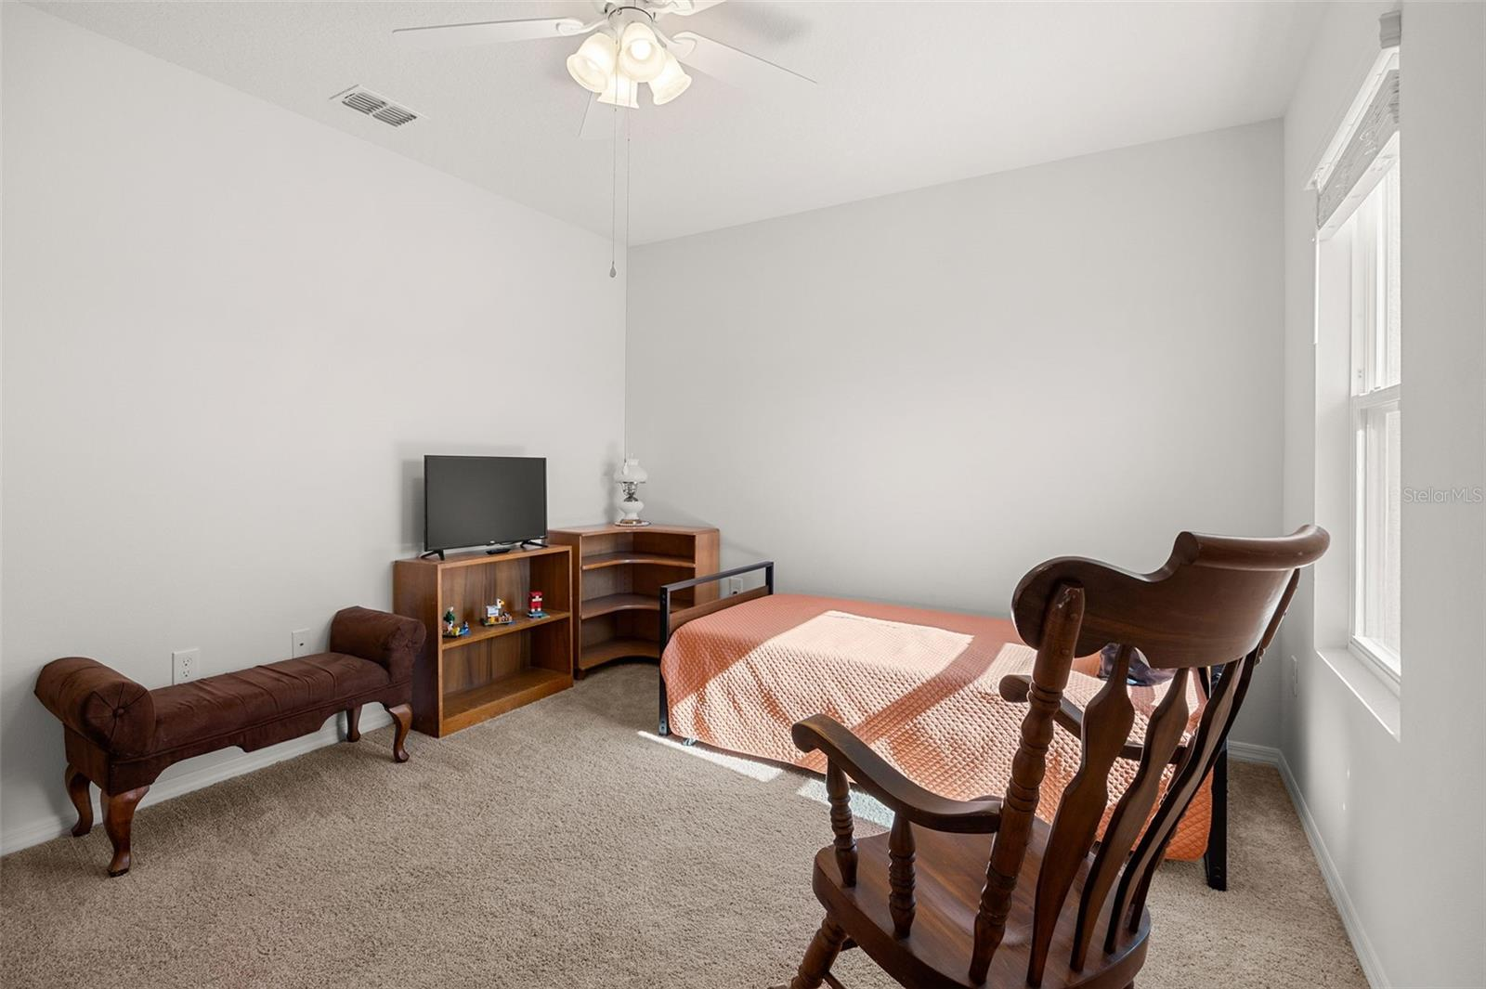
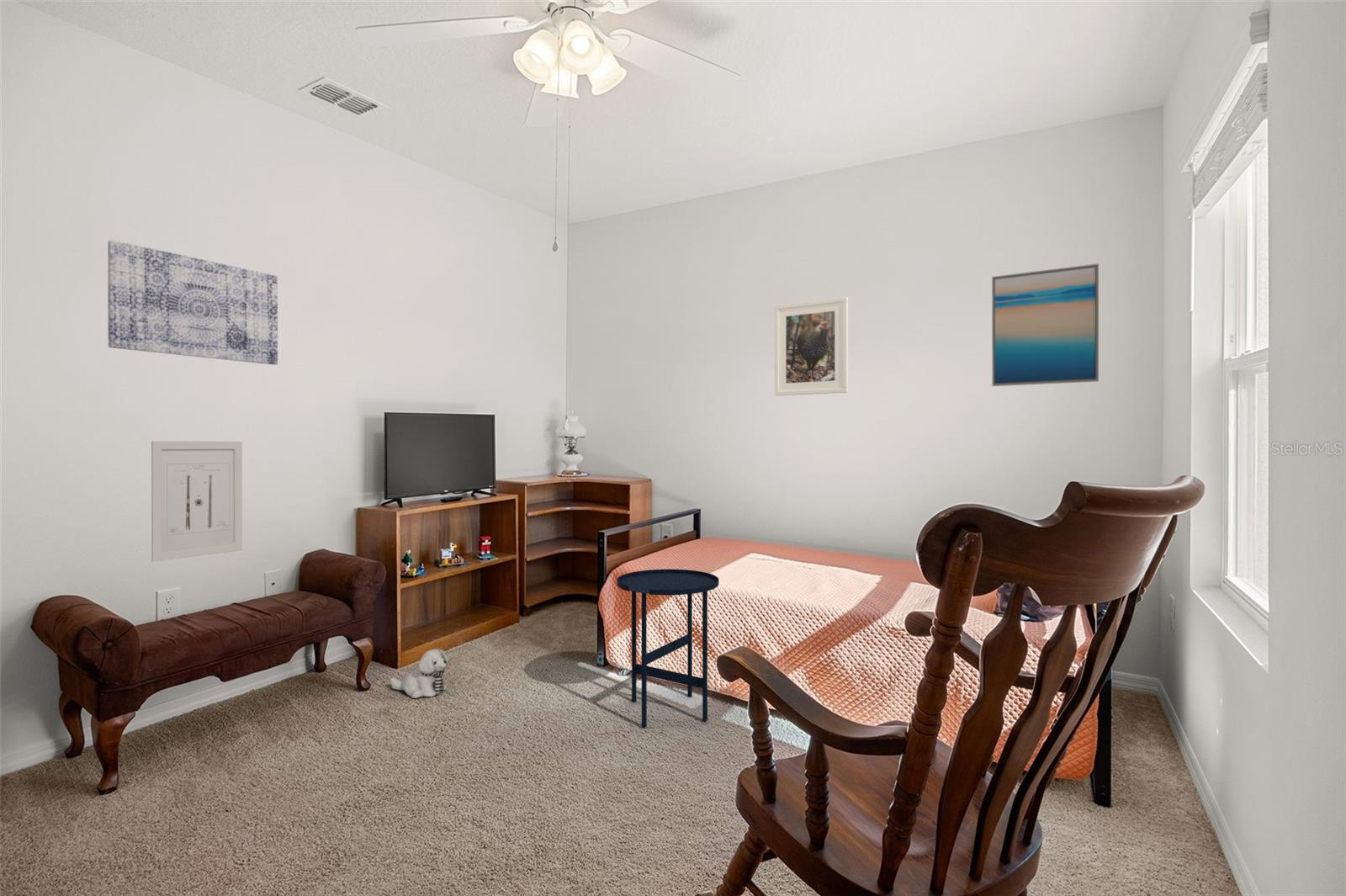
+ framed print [774,296,849,396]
+ plush toy [389,649,449,699]
+ side table [616,569,719,728]
+ wall art [151,440,243,562]
+ wall art [107,239,278,365]
+ wall art [991,263,1100,387]
